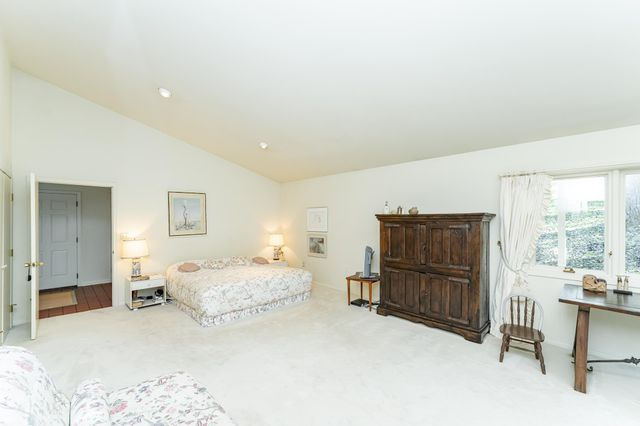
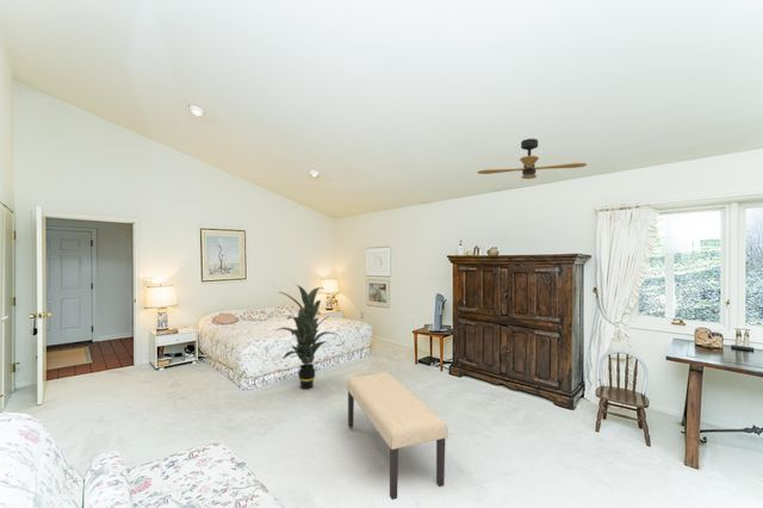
+ indoor plant [274,284,339,390]
+ ceiling fan [476,137,588,180]
+ bench [346,372,449,501]
